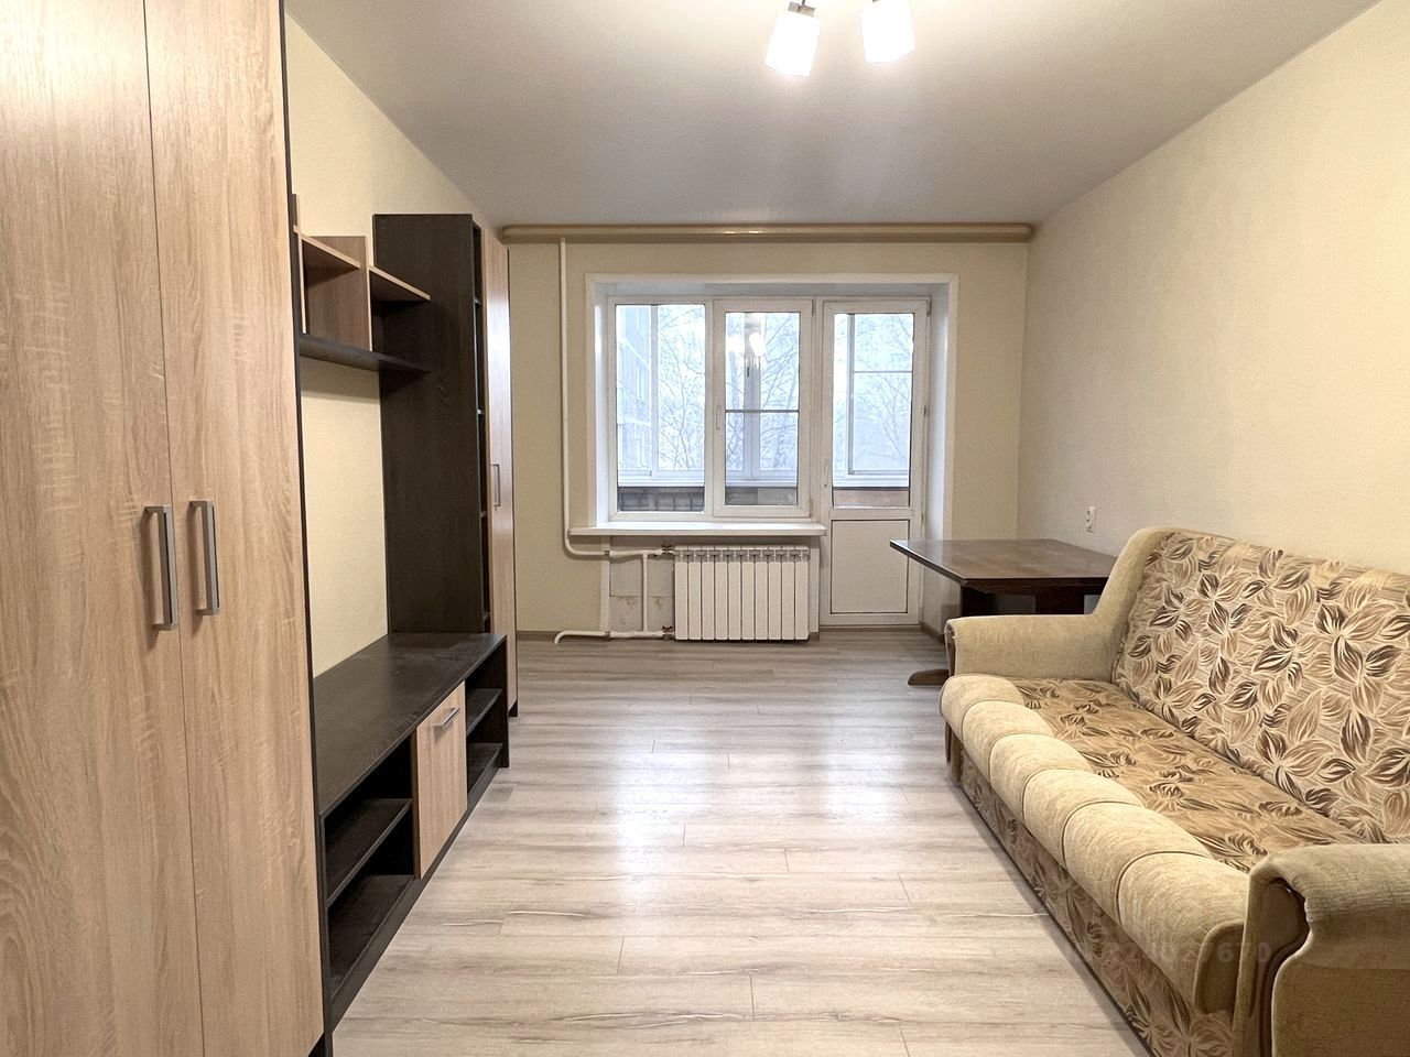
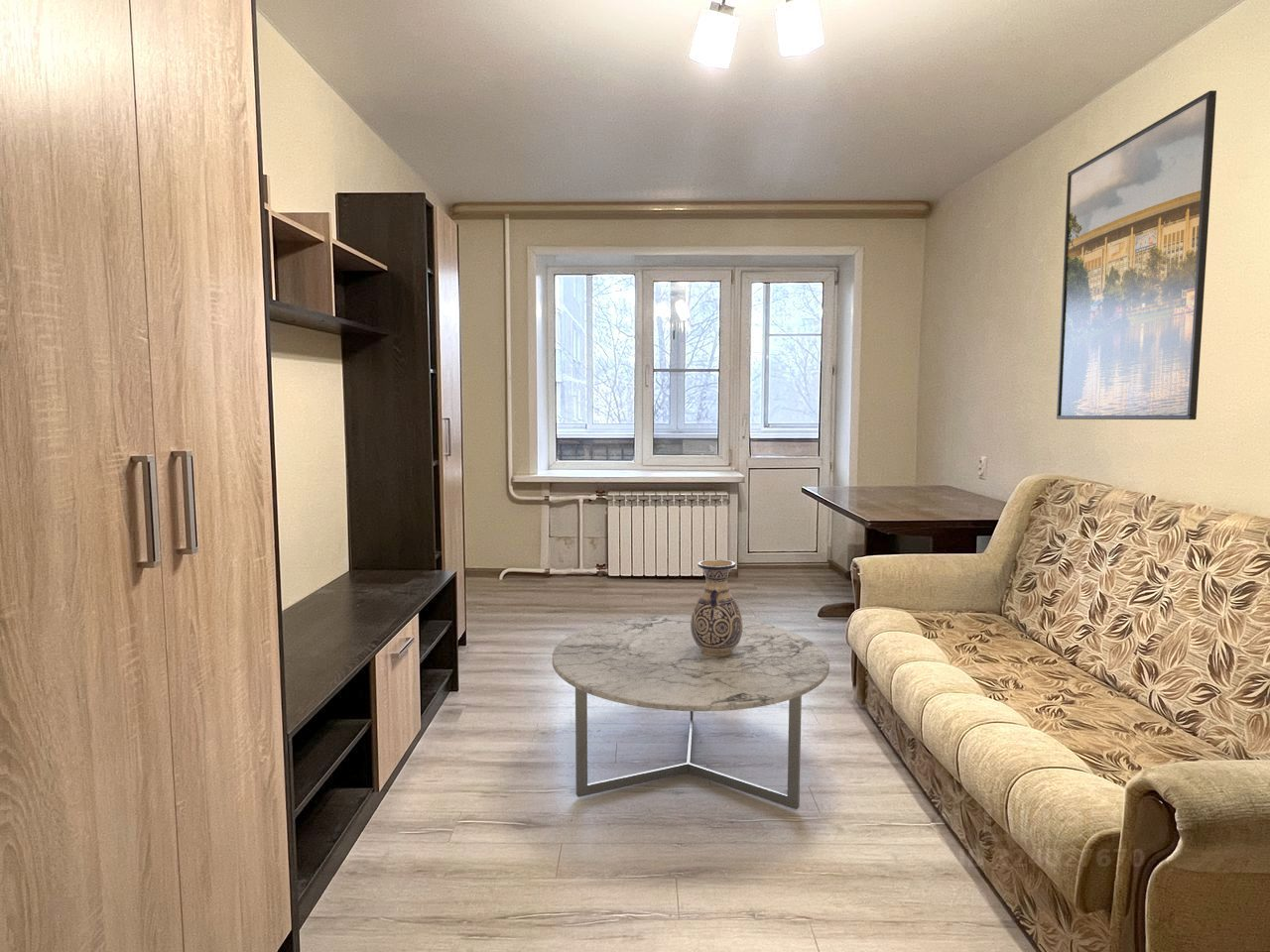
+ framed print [1056,89,1217,420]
+ coffee table [552,614,830,810]
+ vase [691,559,743,656]
